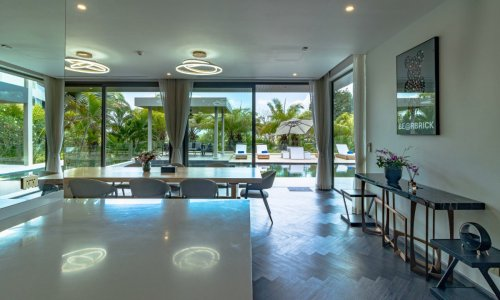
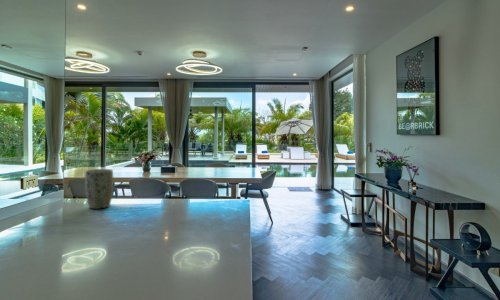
+ plant pot [84,168,114,210]
